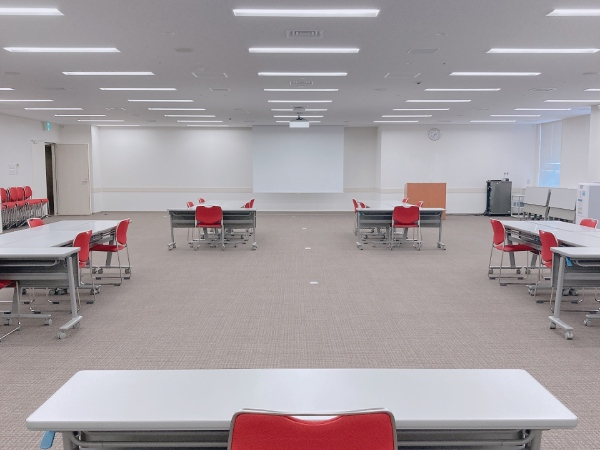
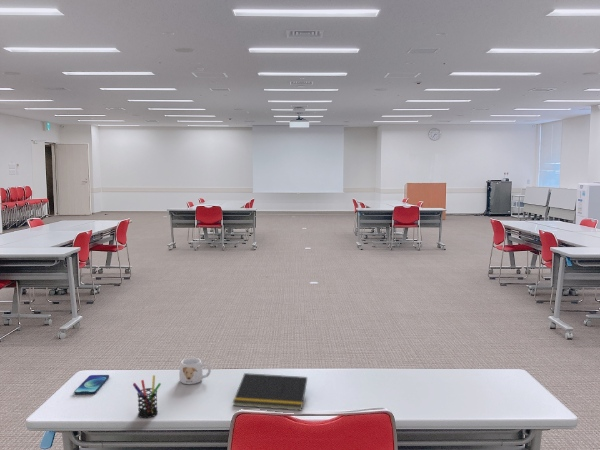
+ smartphone [73,374,110,395]
+ mug [178,357,212,385]
+ pen holder [132,374,162,419]
+ notepad [232,372,308,411]
